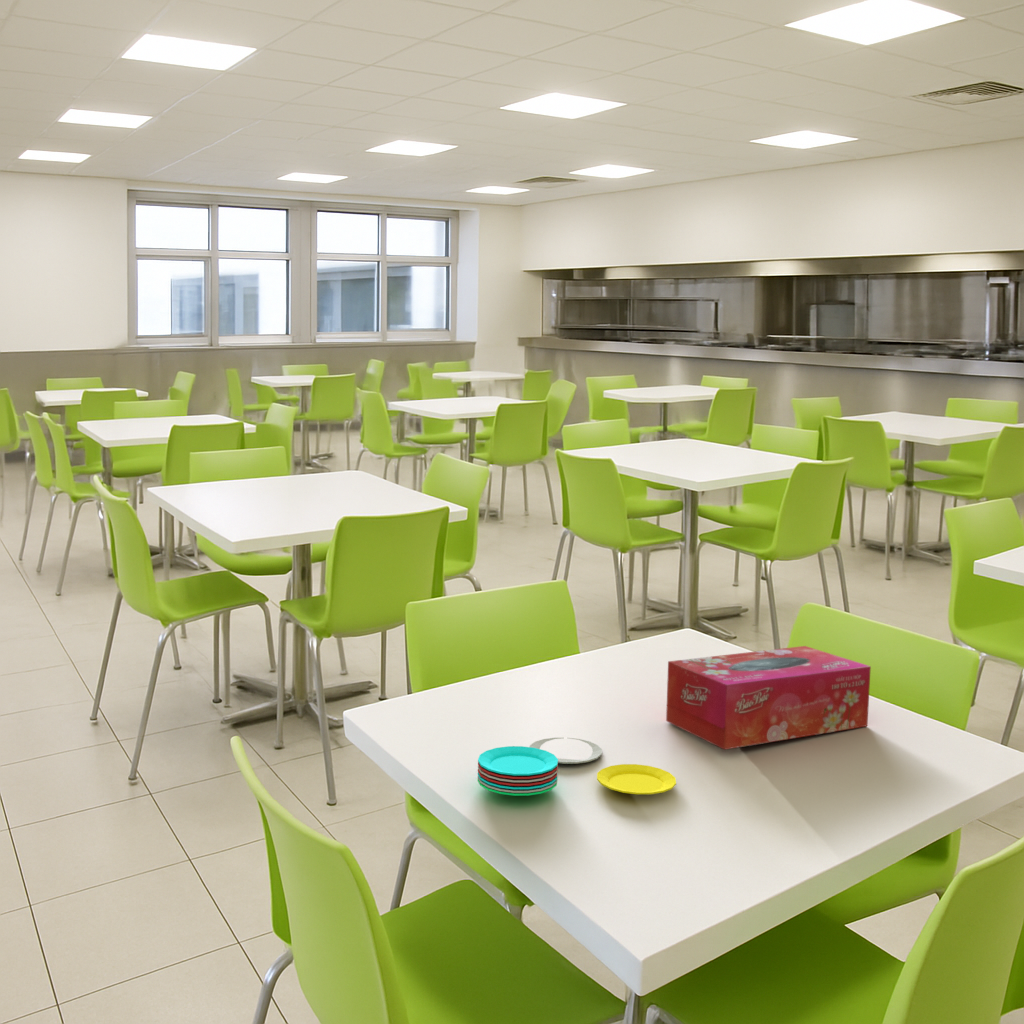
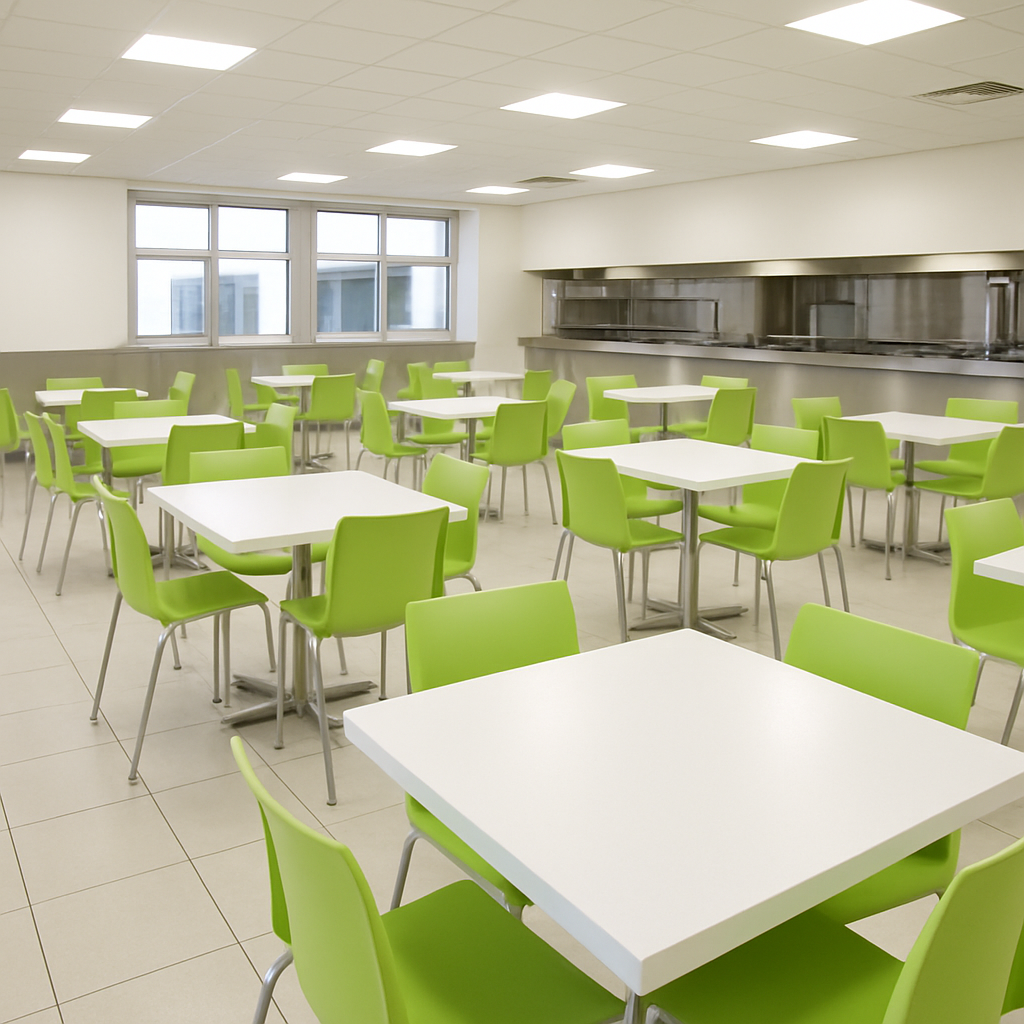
- tissue box [665,645,872,751]
- plate [477,737,677,797]
